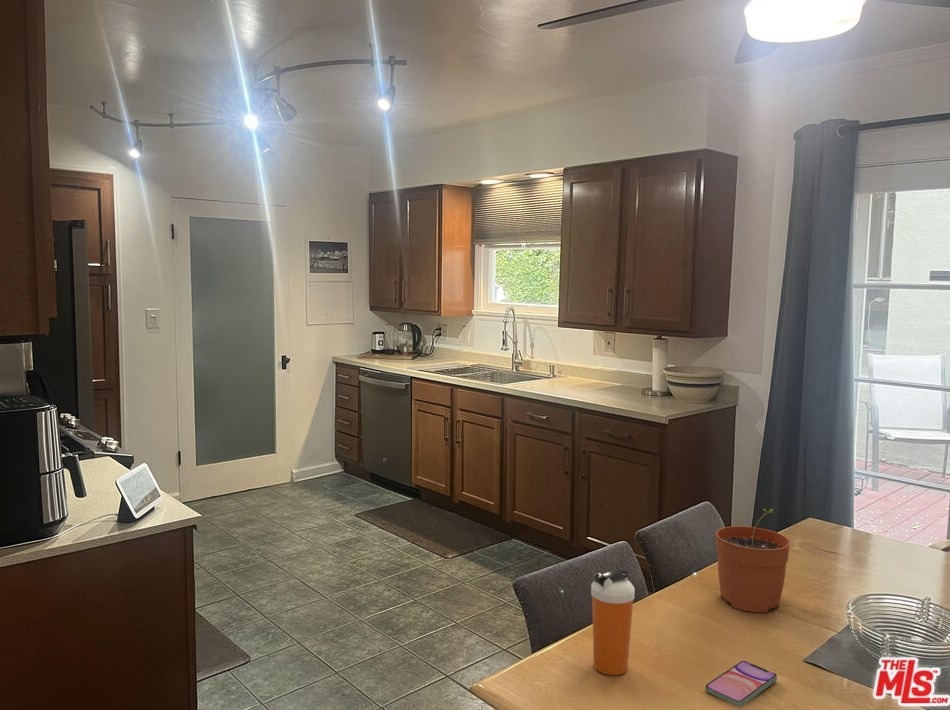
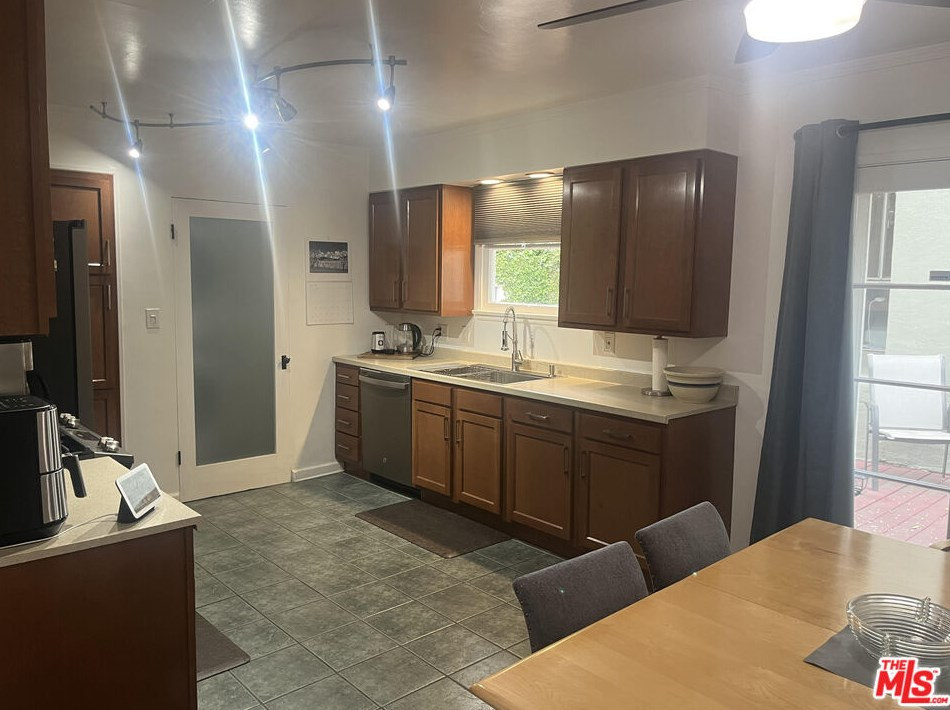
- shaker bottle [590,569,636,676]
- smartphone [705,660,778,707]
- plant pot [715,508,791,613]
